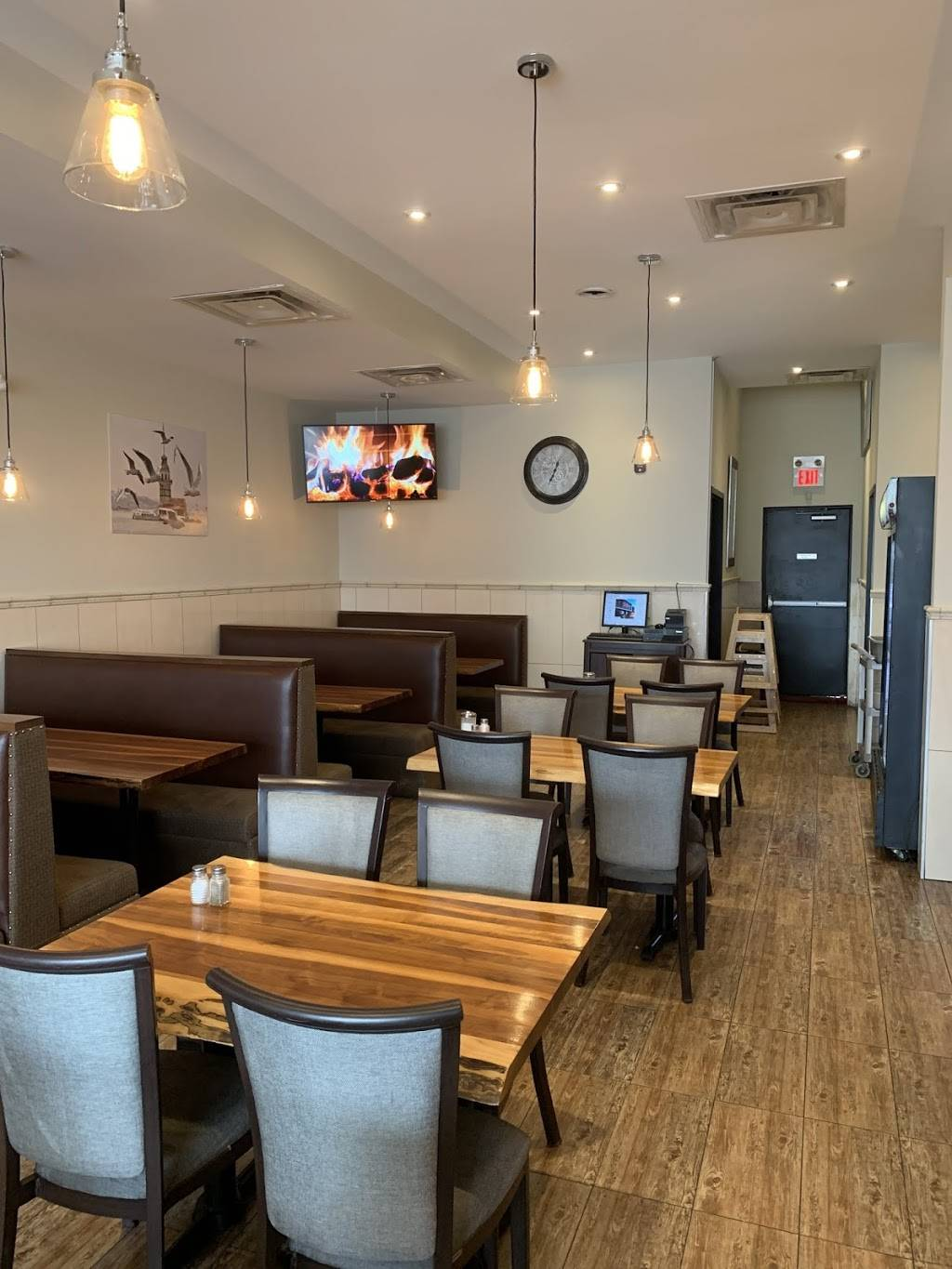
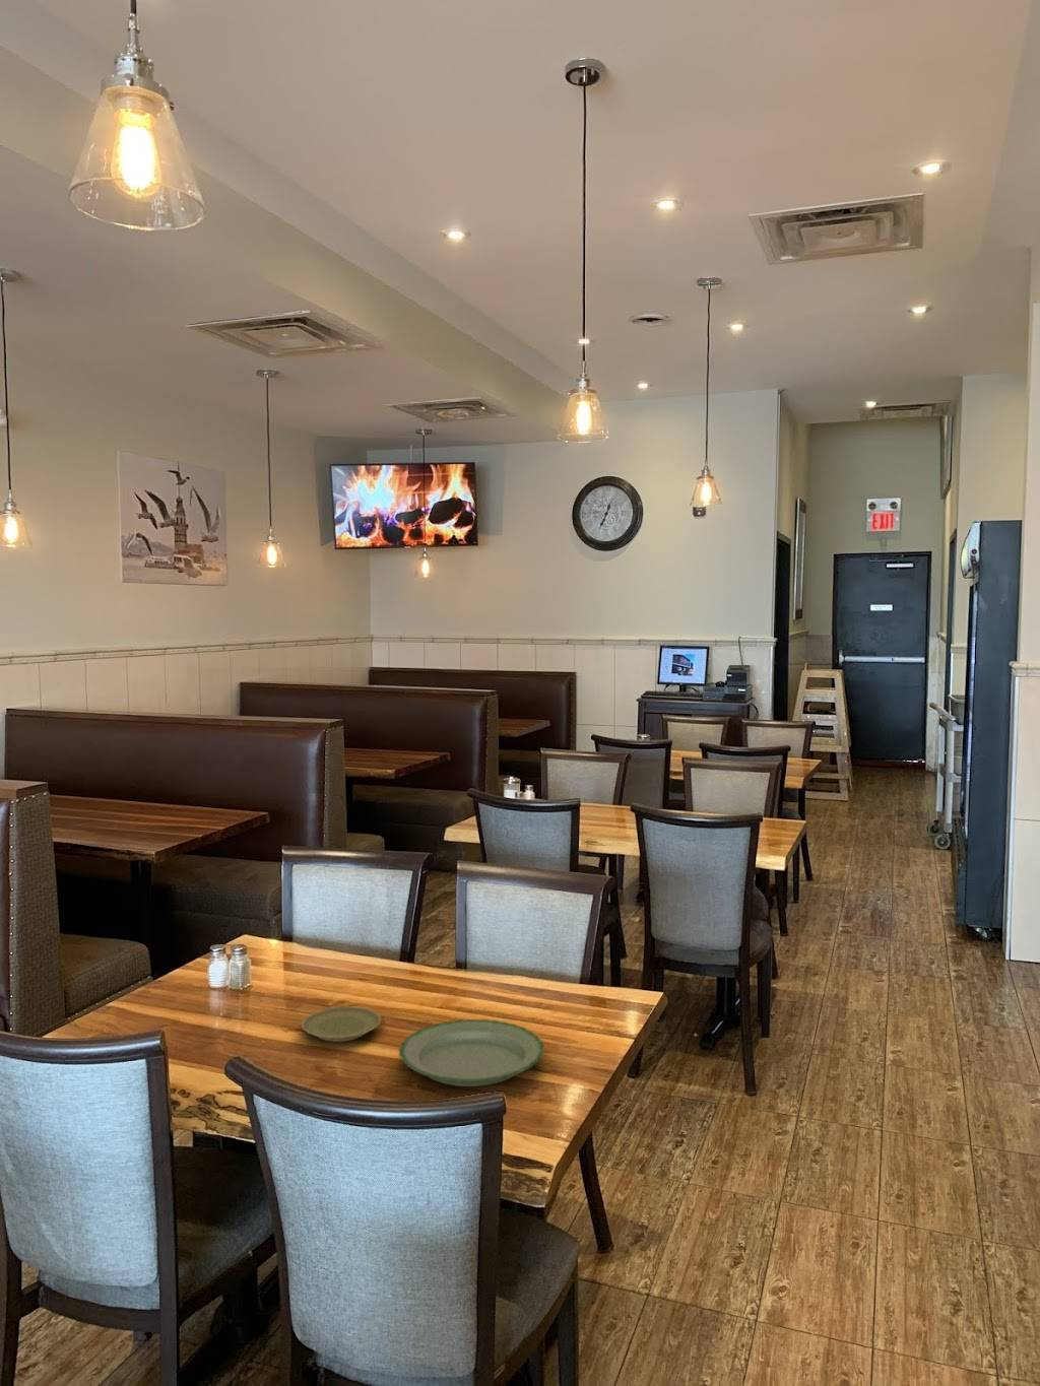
+ plate [300,1005,382,1043]
+ plate [398,1018,544,1088]
